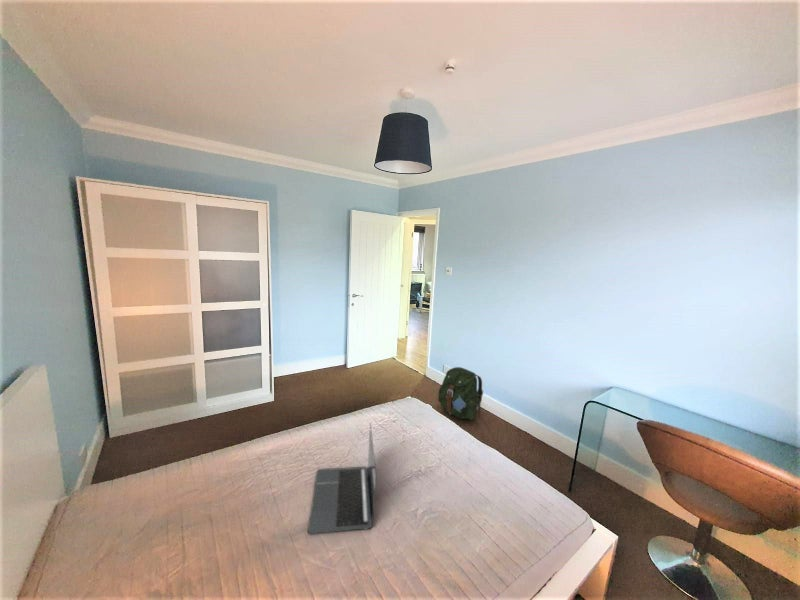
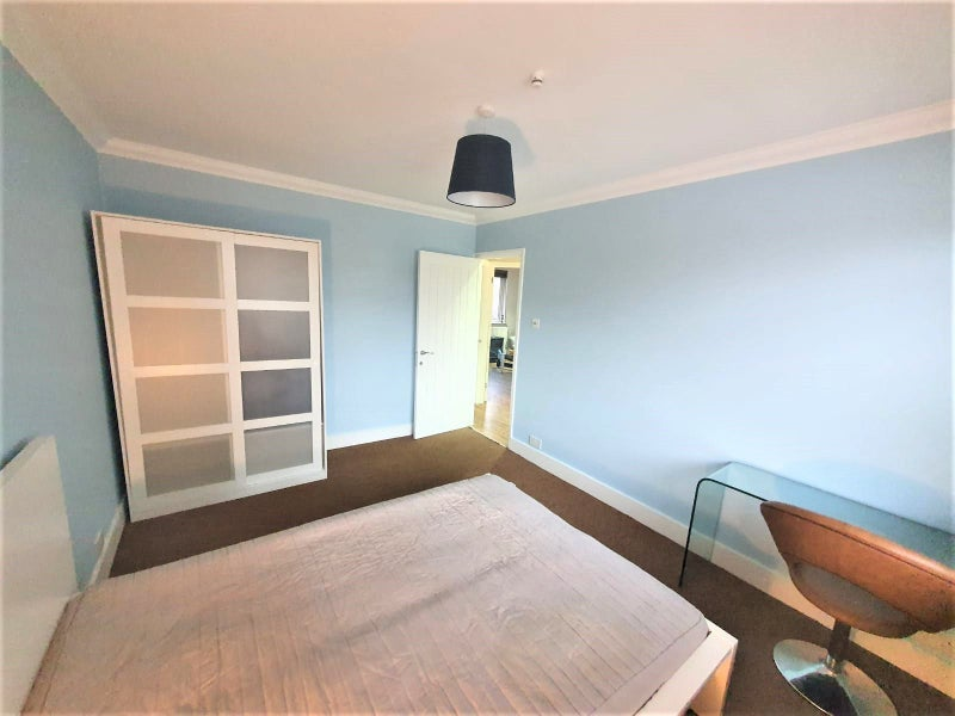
- laptop [307,422,377,535]
- backpack [437,366,484,421]
